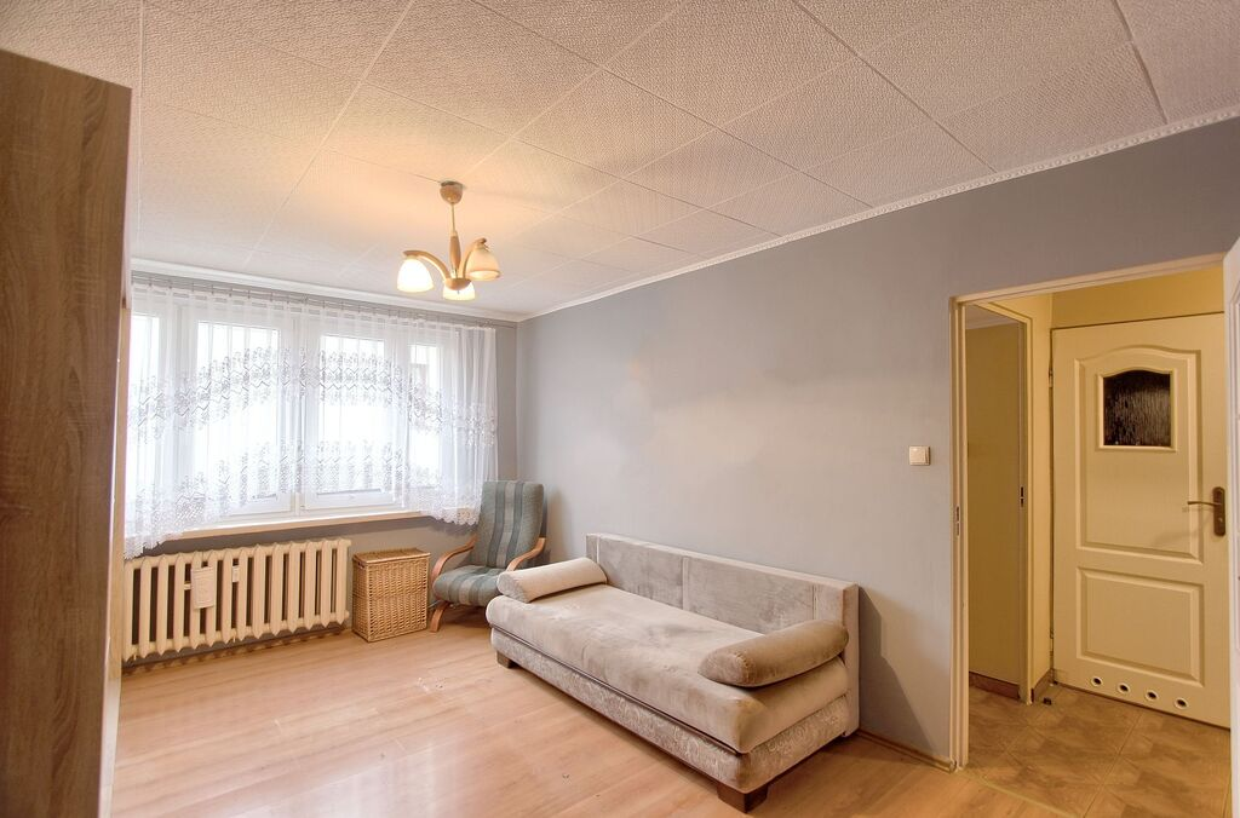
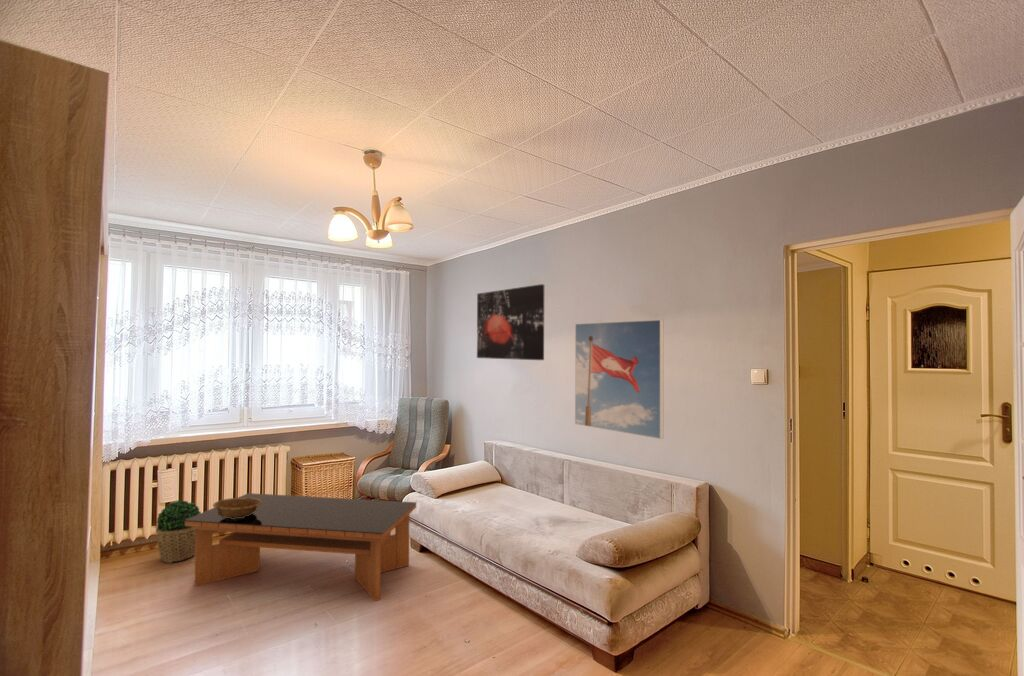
+ potted plant [155,499,202,564]
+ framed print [574,319,664,440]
+ wall art [476,283,545,361]
+ decorative bowl [212,497,262,519]
+ coffee table [185,492,417,602]
